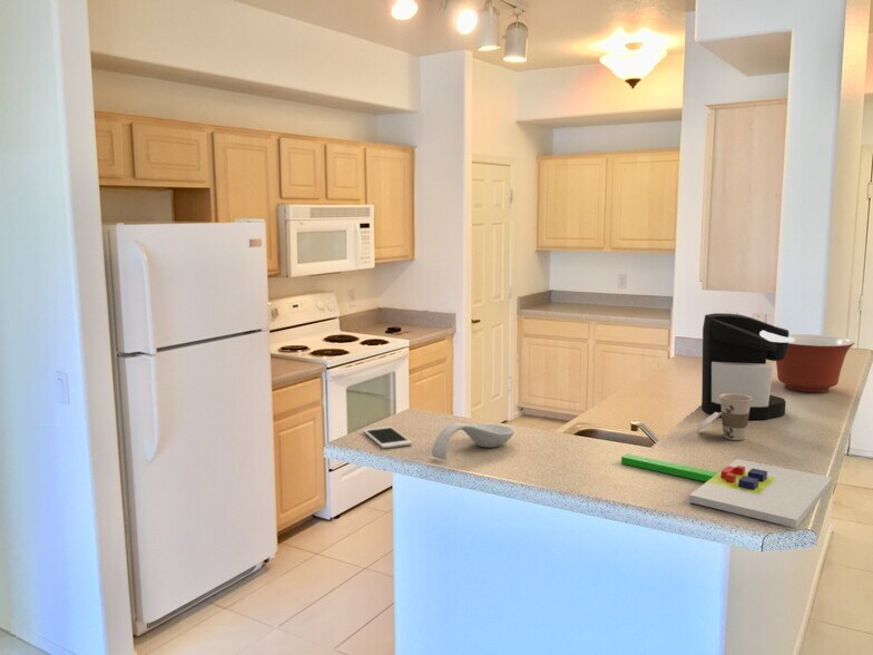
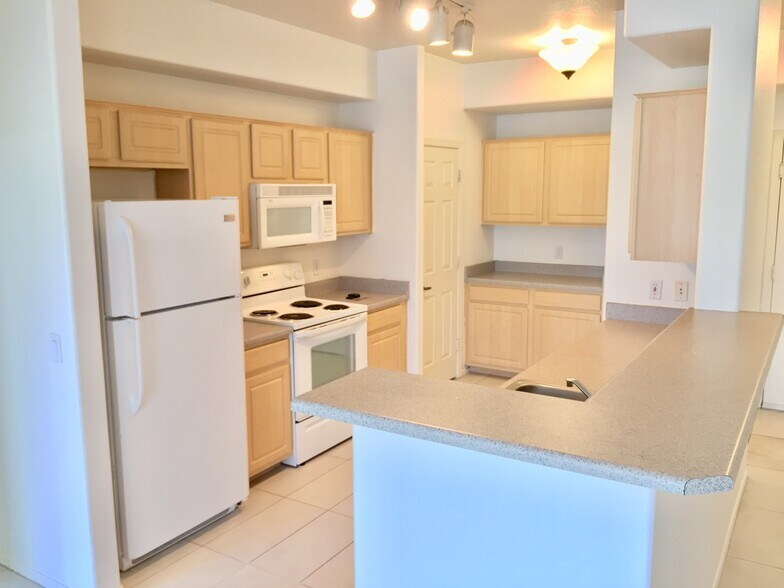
- cell phone [362,426,413,449]
- chopping board [620,452,834,529]
- mixing bowl [775,333,855,393]
- spoon rest [431,421,516,461]
- cup [696,393,753,441]
- coffee maker [700,312,795,420]
